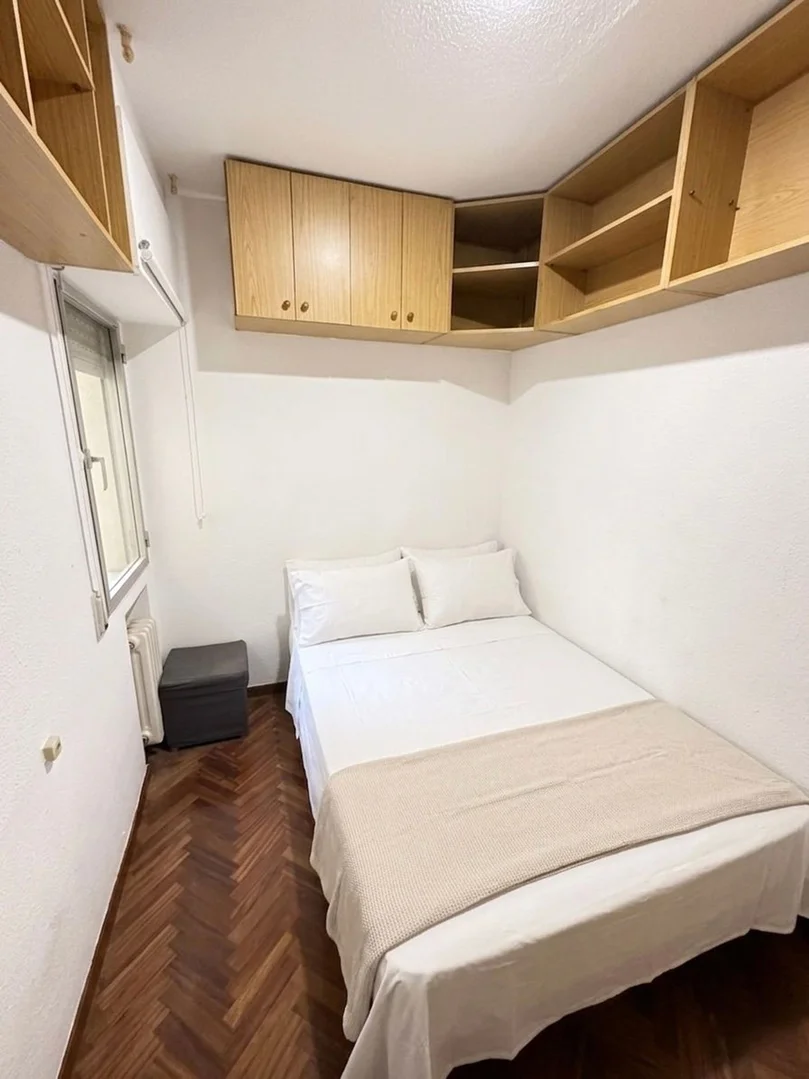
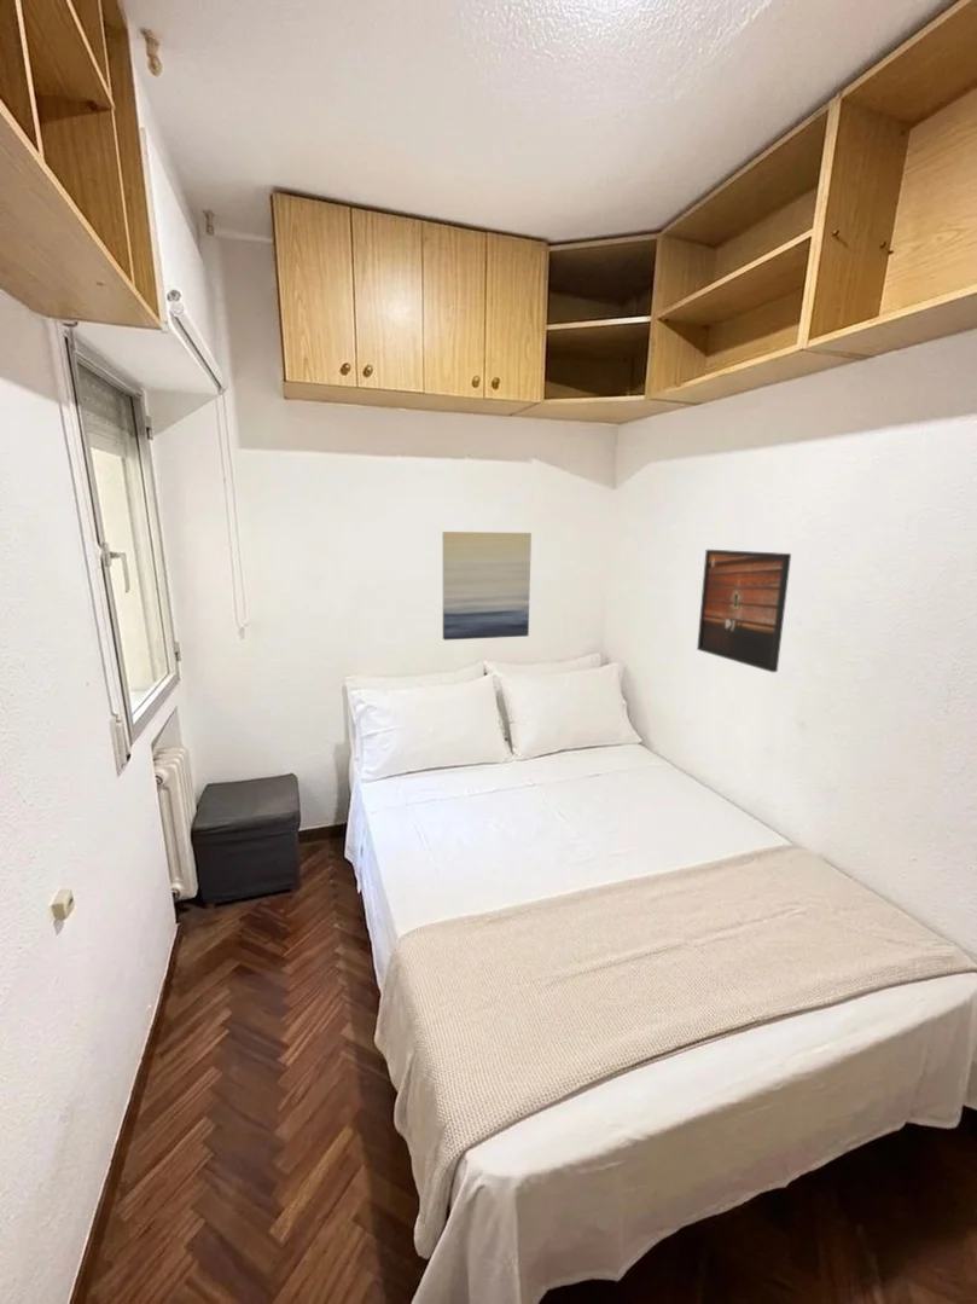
+ wall art [442,531,533,642]
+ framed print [696,549,792,673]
